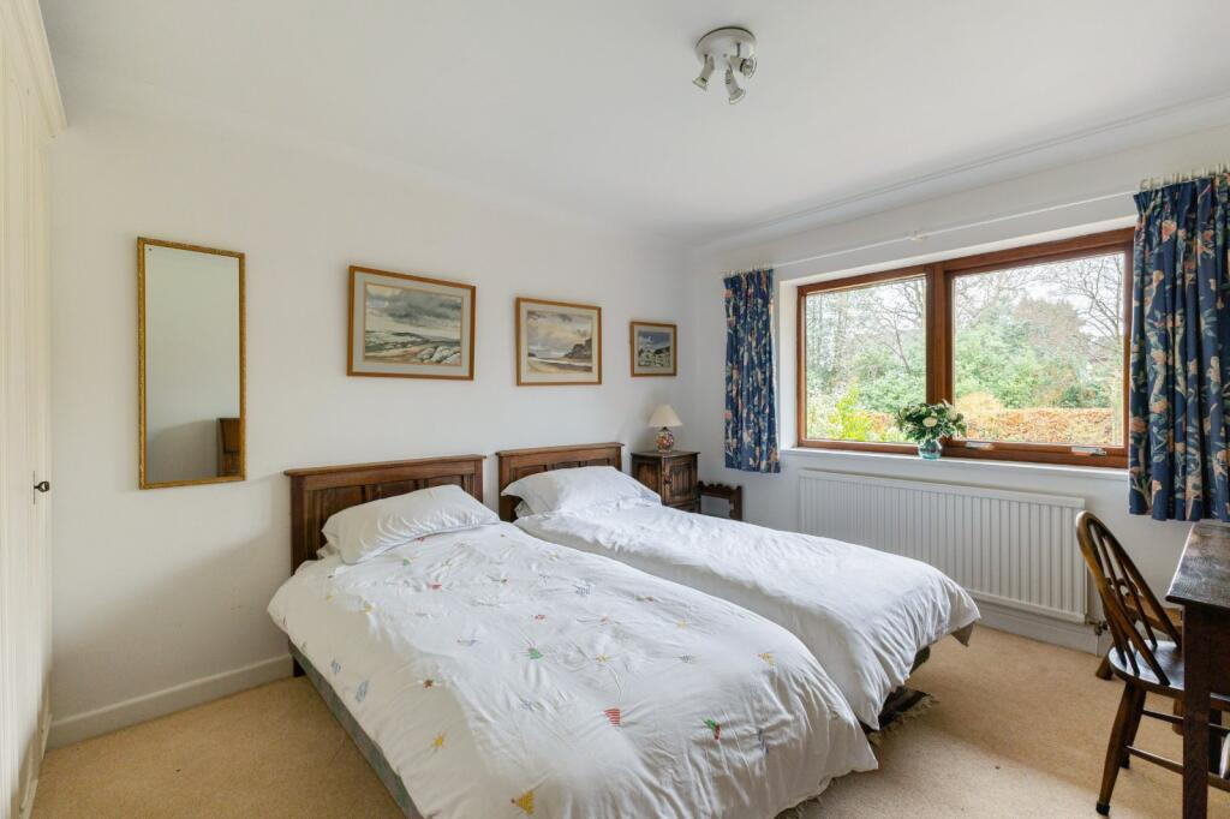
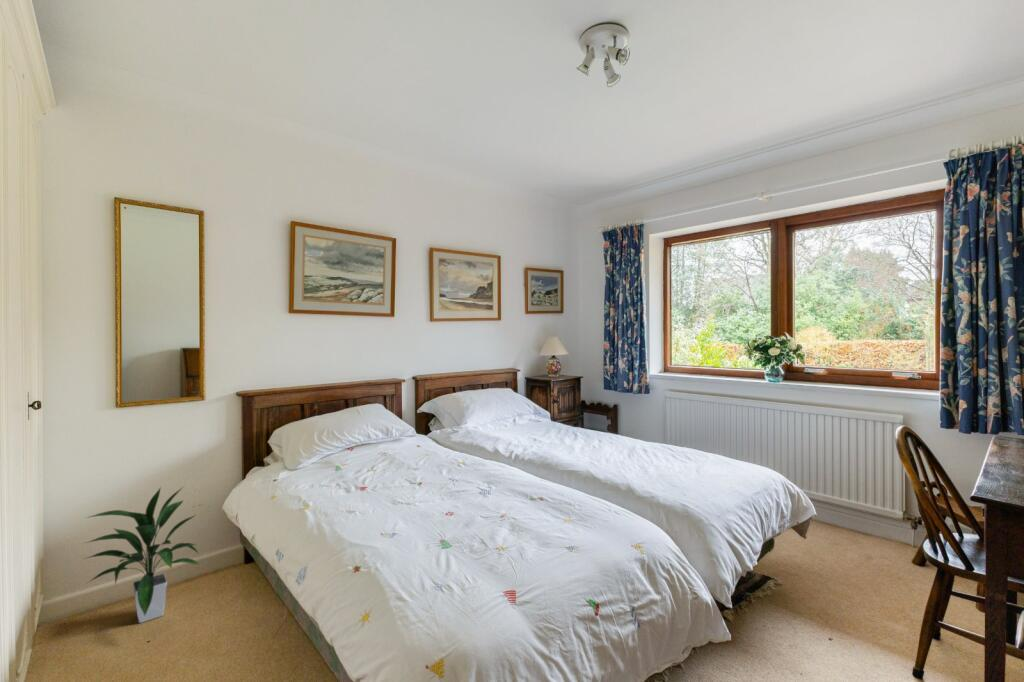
+ indoor plant [83,484,202,624]
